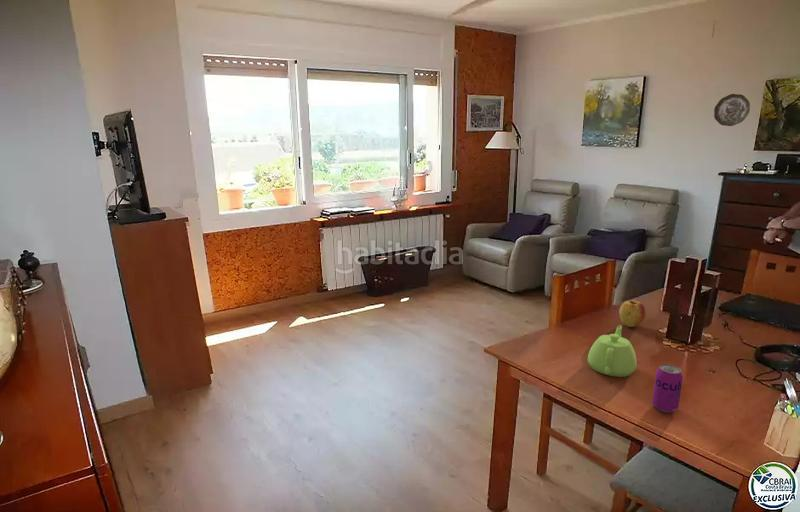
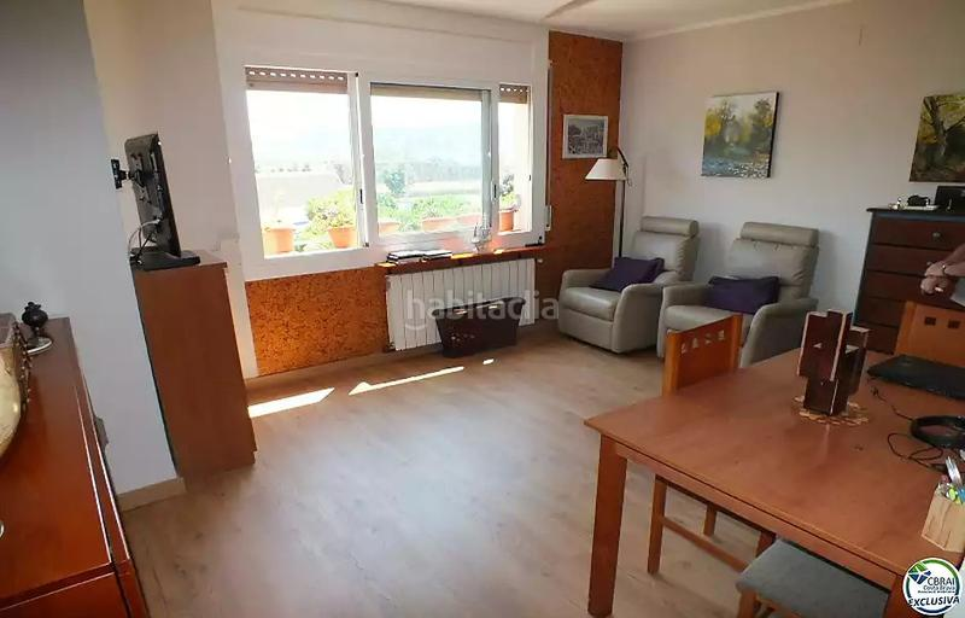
- beverage can [651,363,684,414]
- apple [618,299,647,328]
- decorative plate [713,93,751,127]
- teapot [587,324,638,378]
